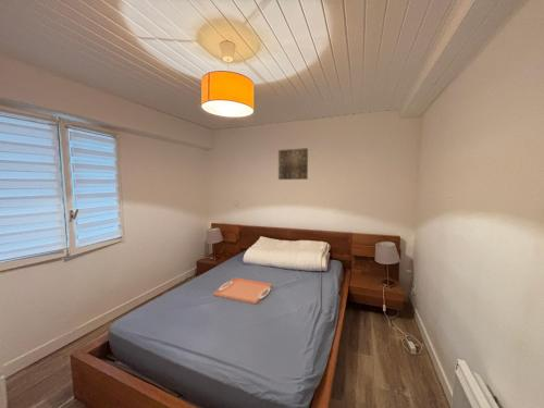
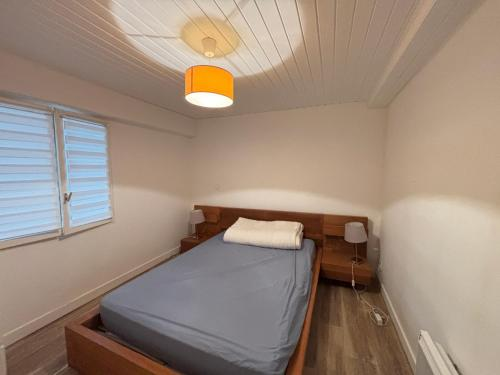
- wall art [277,147,309,181]
- serving tray [213,276,273,305]
